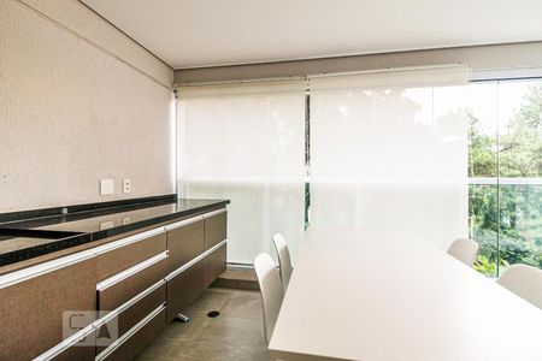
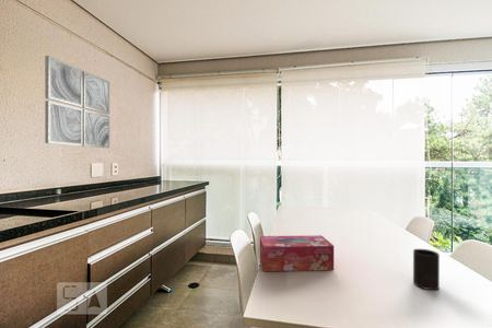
+ wall art [44,55,110,149]
+ cup [412,248,441,291]
+ tissue box [259,234,335,272]
